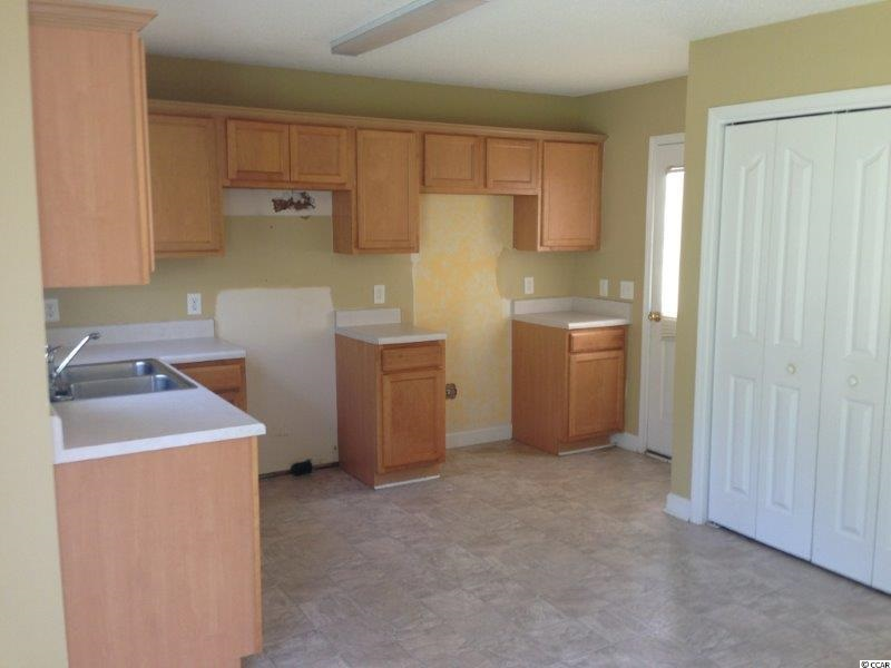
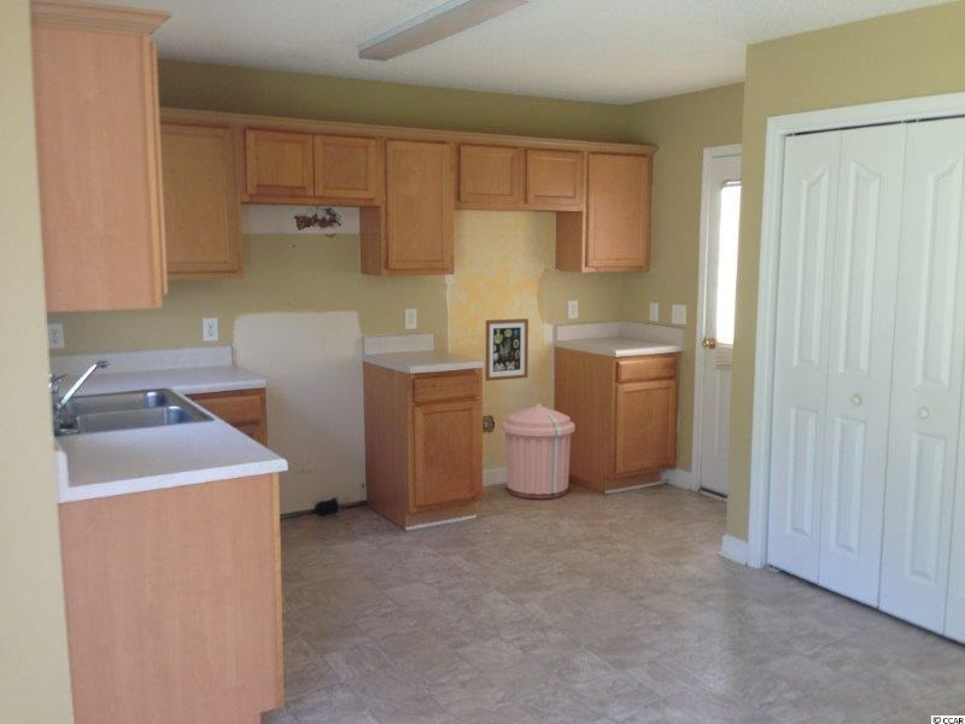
+ wall art [485,317,530,383]
+ trash can [501,403,577,501]
